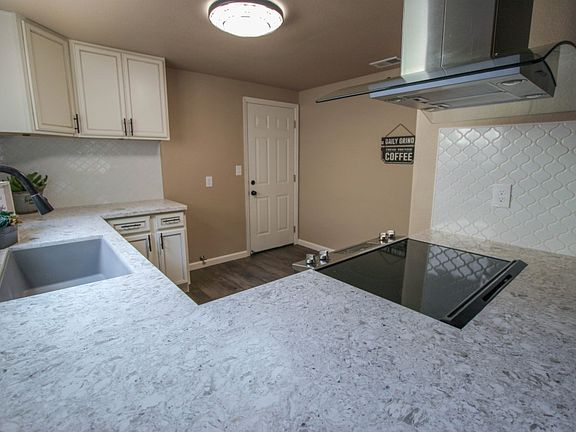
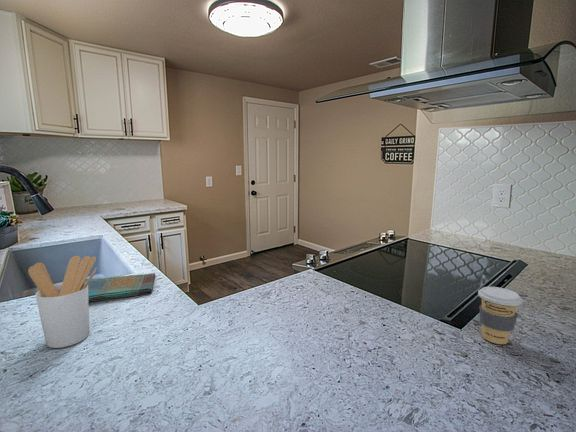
+ utensil holder [27,255,97,349]
+ dish towel [84,272,156,302]
+ coffee cup [477,286,523,345]
